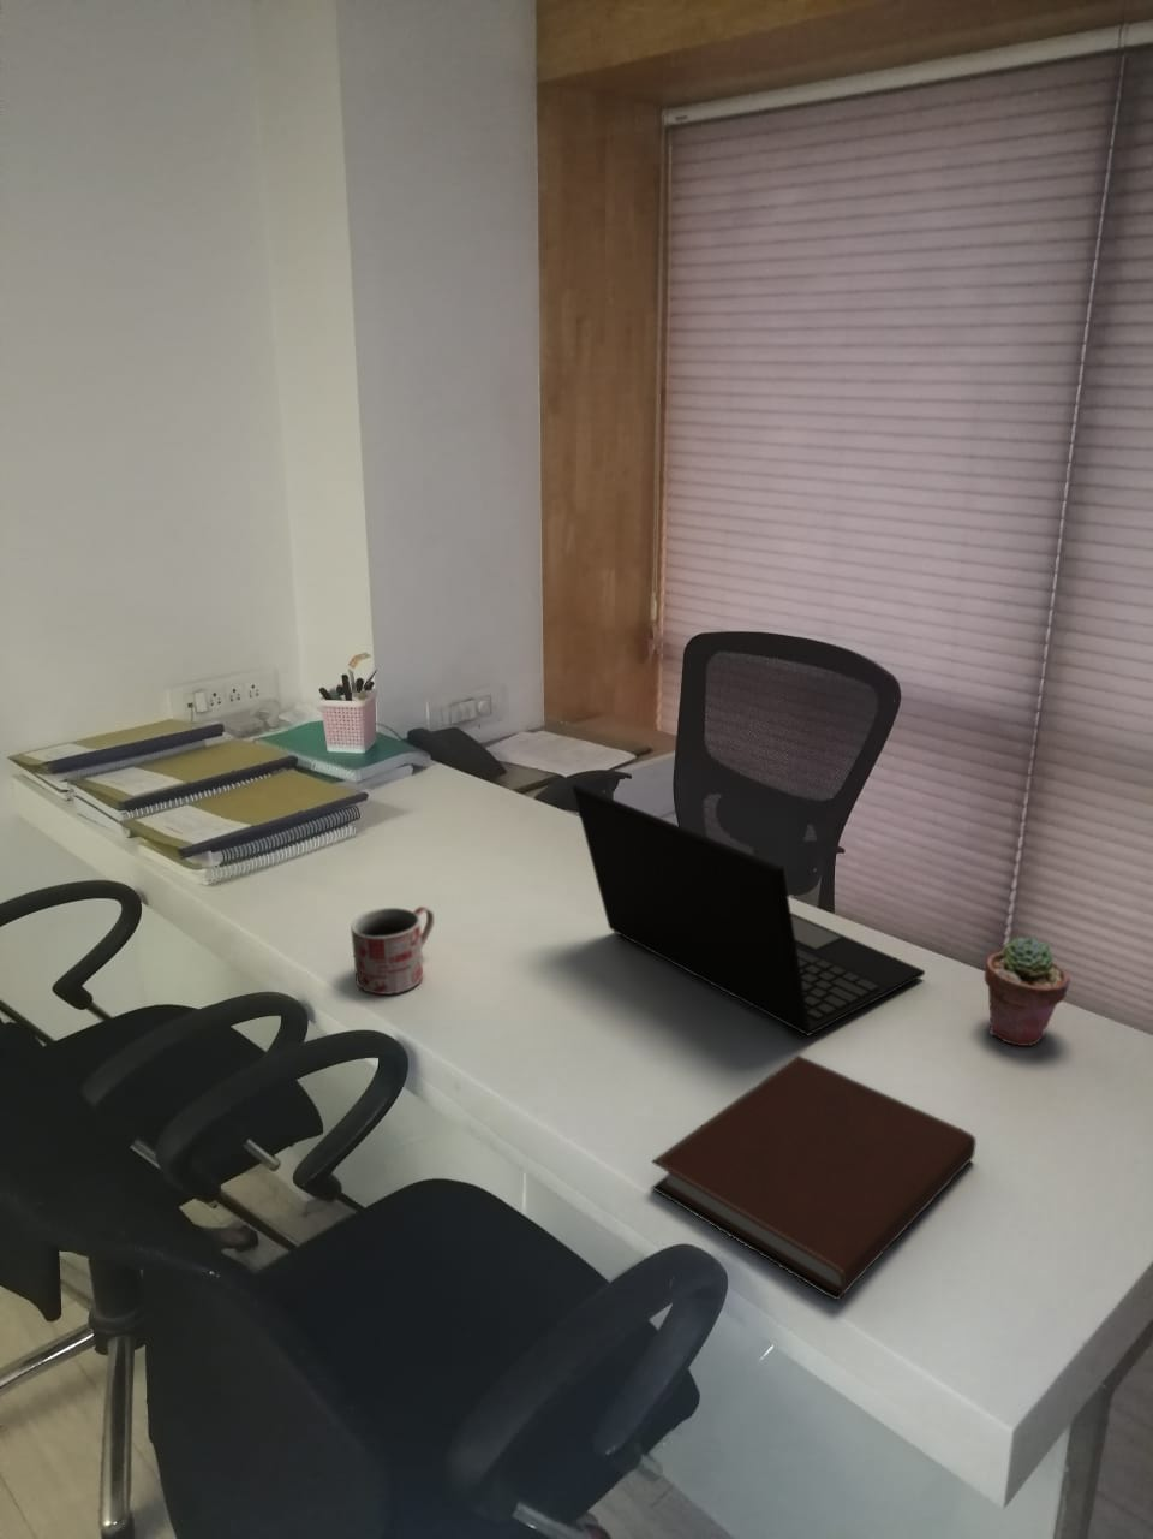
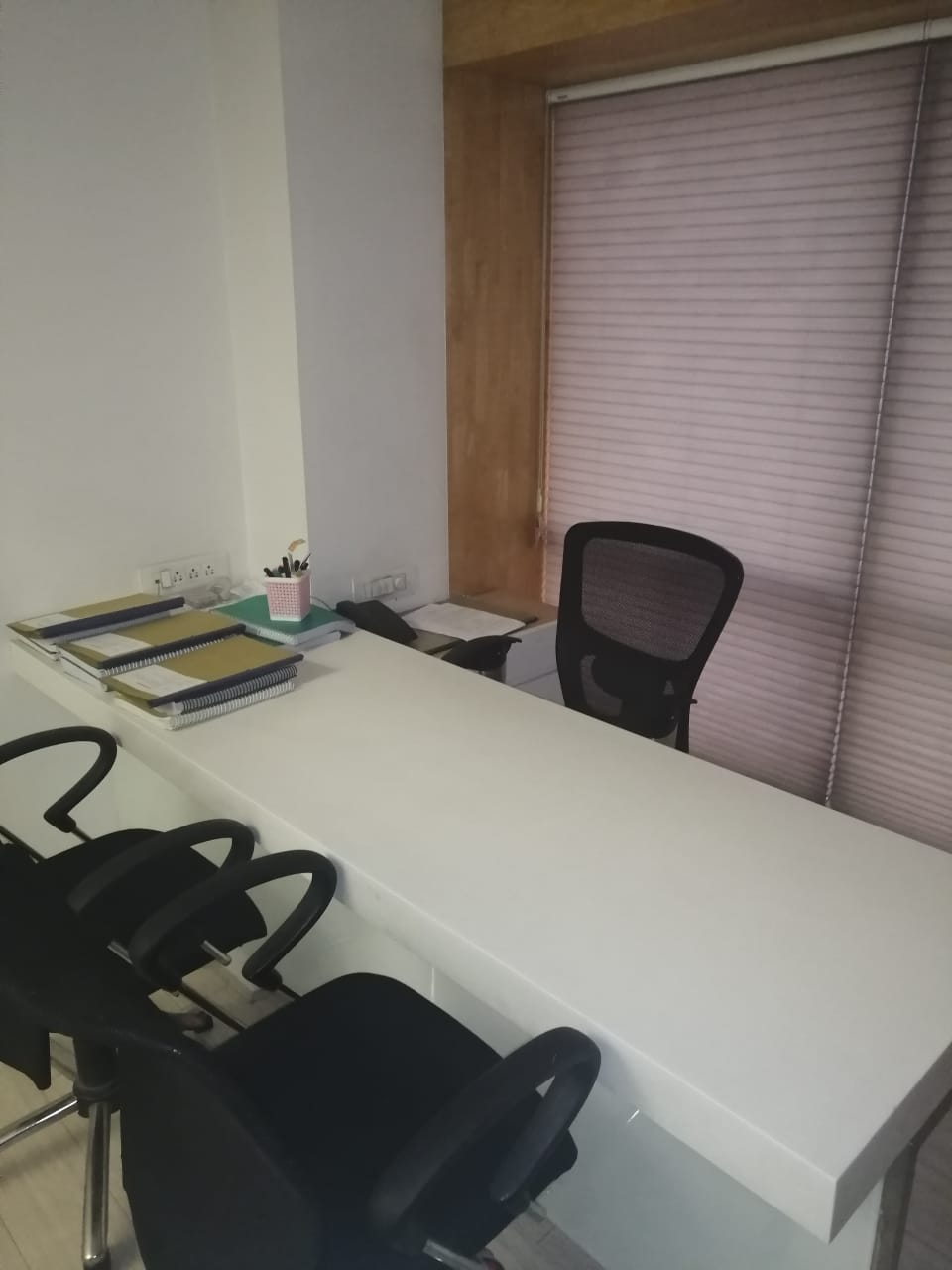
- laptop [572,783,927,1037]
- potted succulent [983,936,1072,1047]
- notebook [649,1053,977,1301]
- mug [350,905,435,996]
